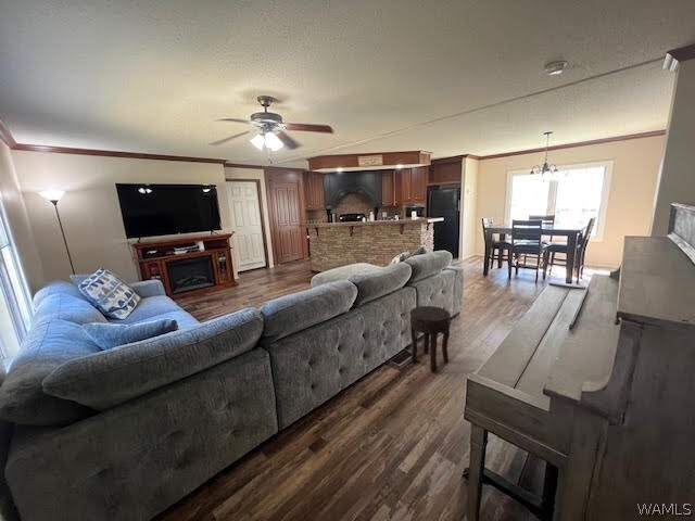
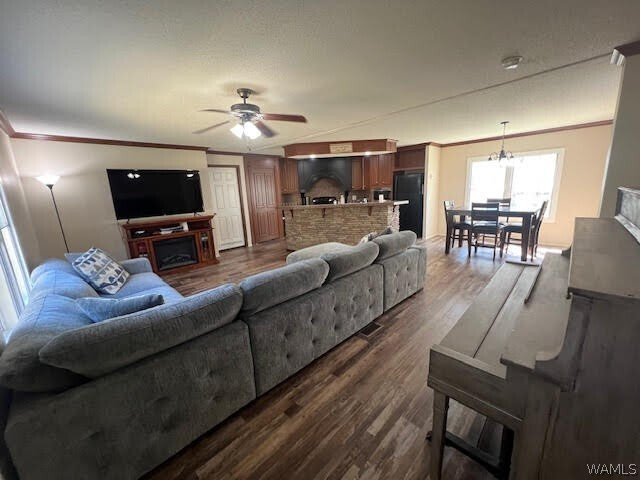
- side table [409,305,452,373]
